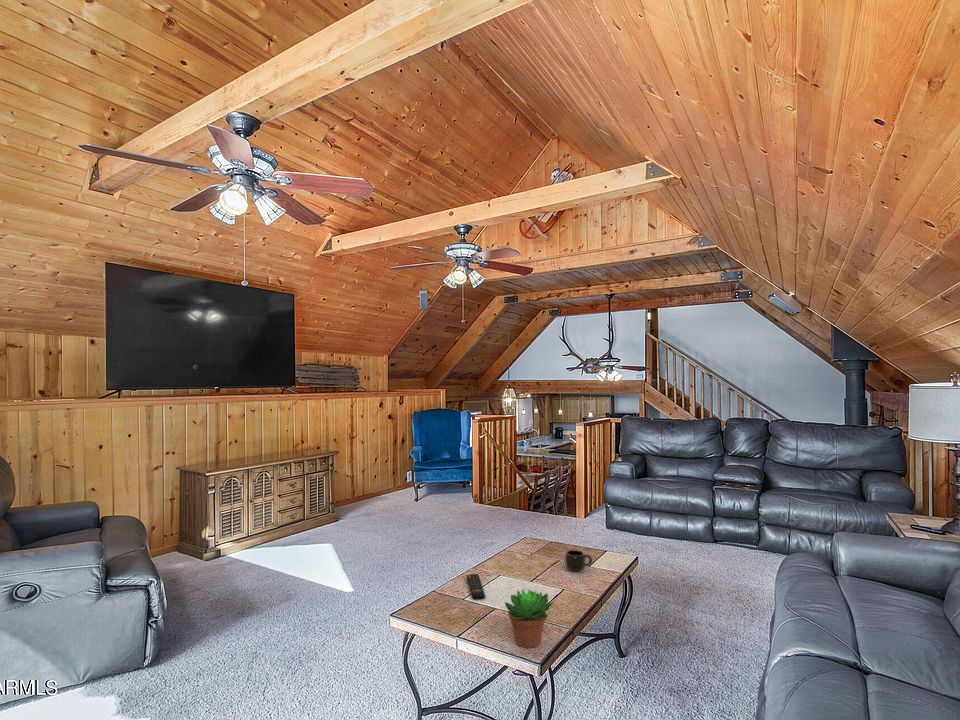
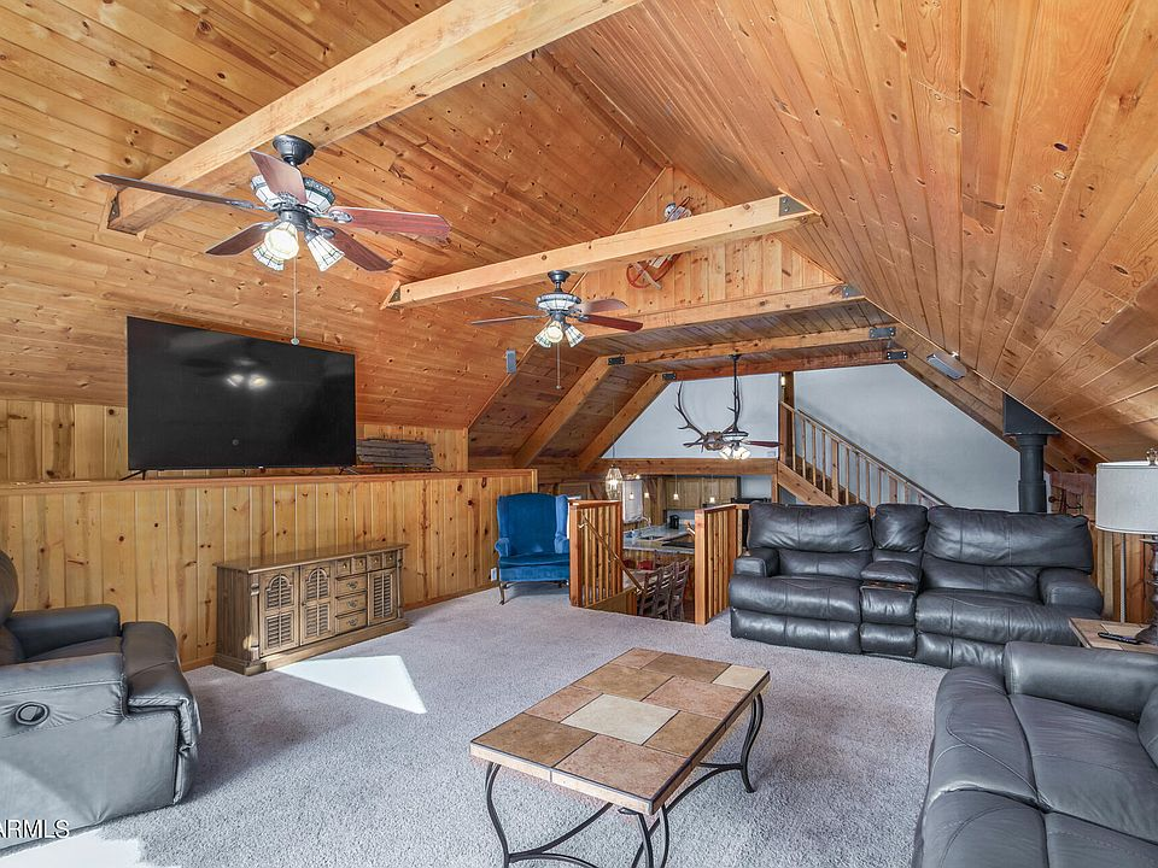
- mug [564,549,593,573]
- succulent plant [504,589,554,649]
- remote control [466,573,486,601]
